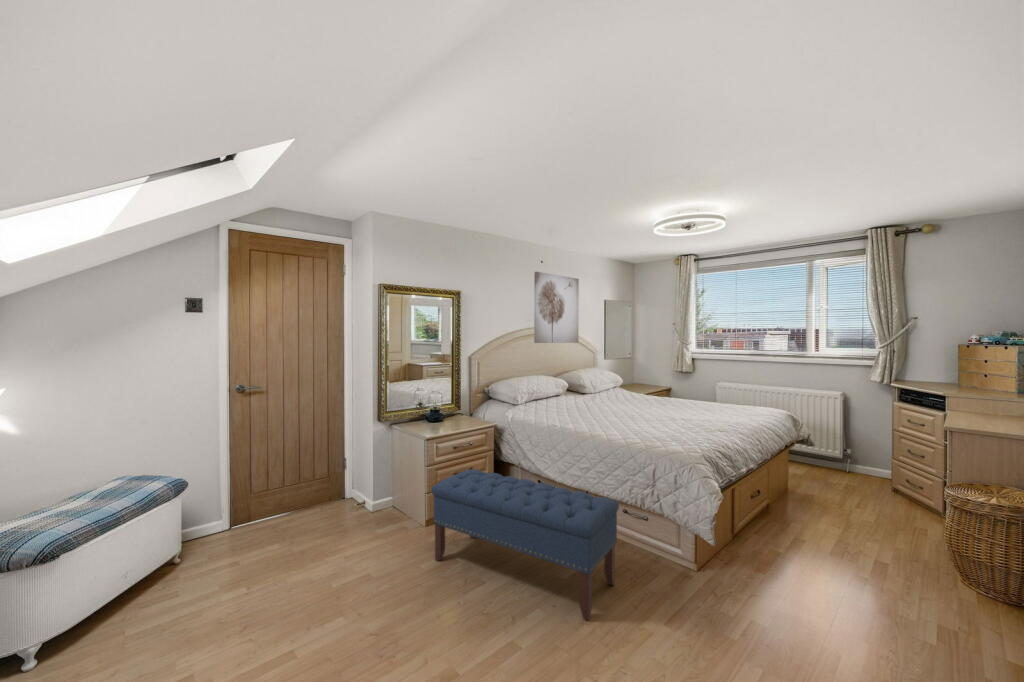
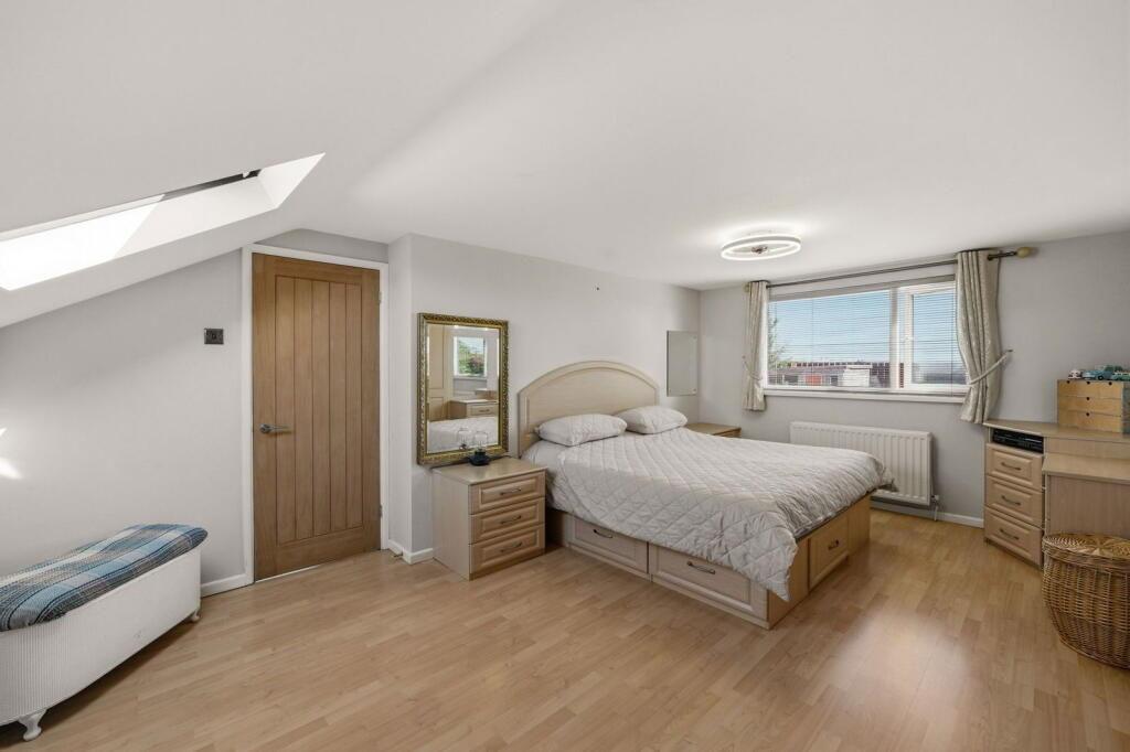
- bench [430,468,620,621]
- wall art [533,271,580,344]
